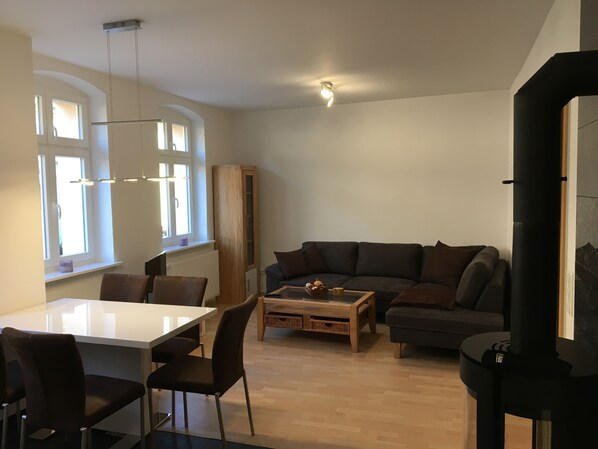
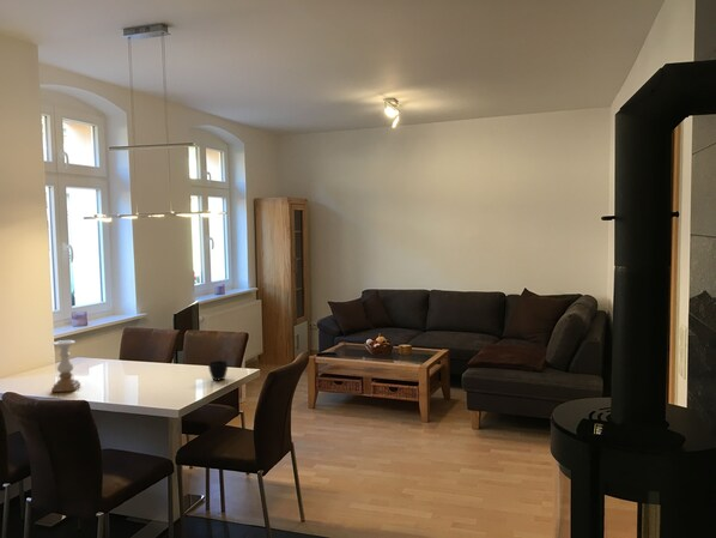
+ cup [207,359,229,381]
+ candle holder [50,339,81,393]
